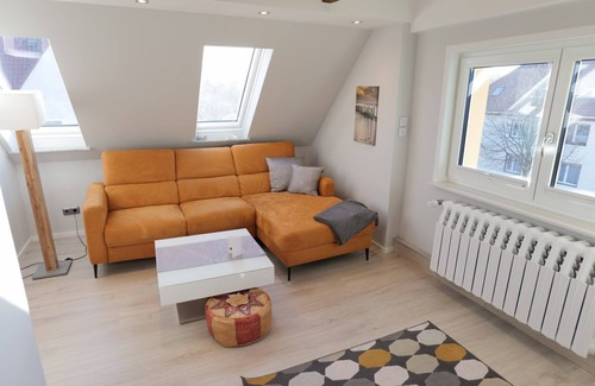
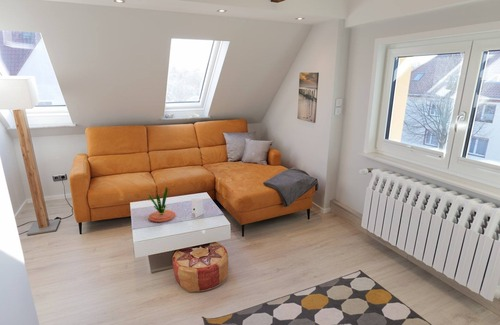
+ plant [147,186,176,223]
